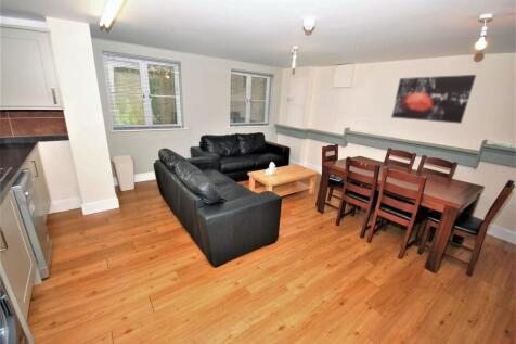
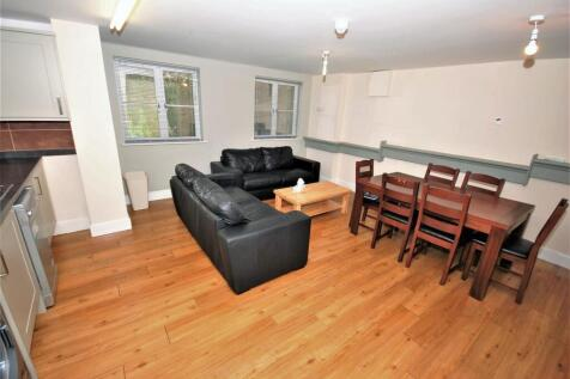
- wall art [390,74,477,125]
